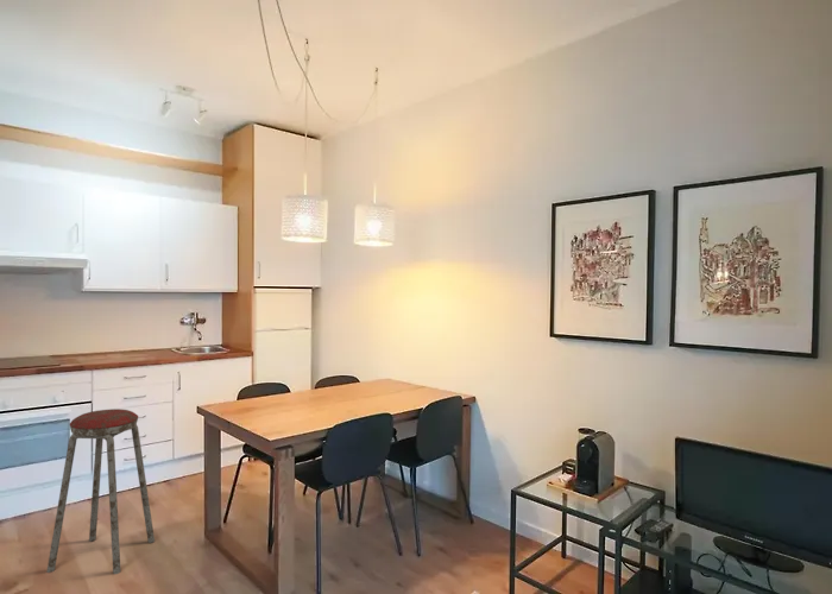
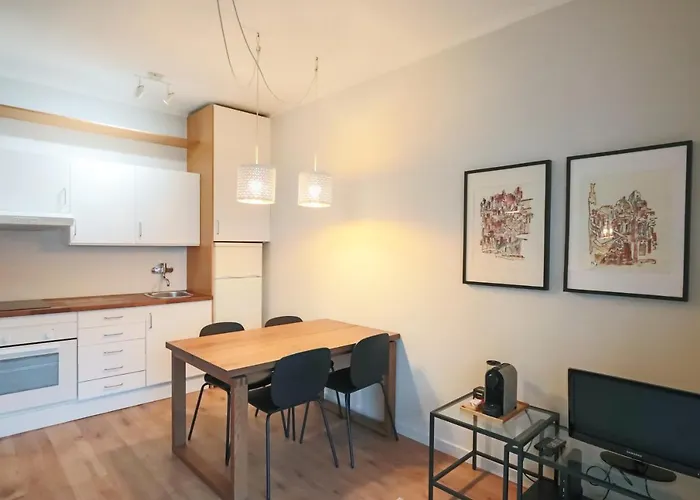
- music stool [45,407,156,575]
